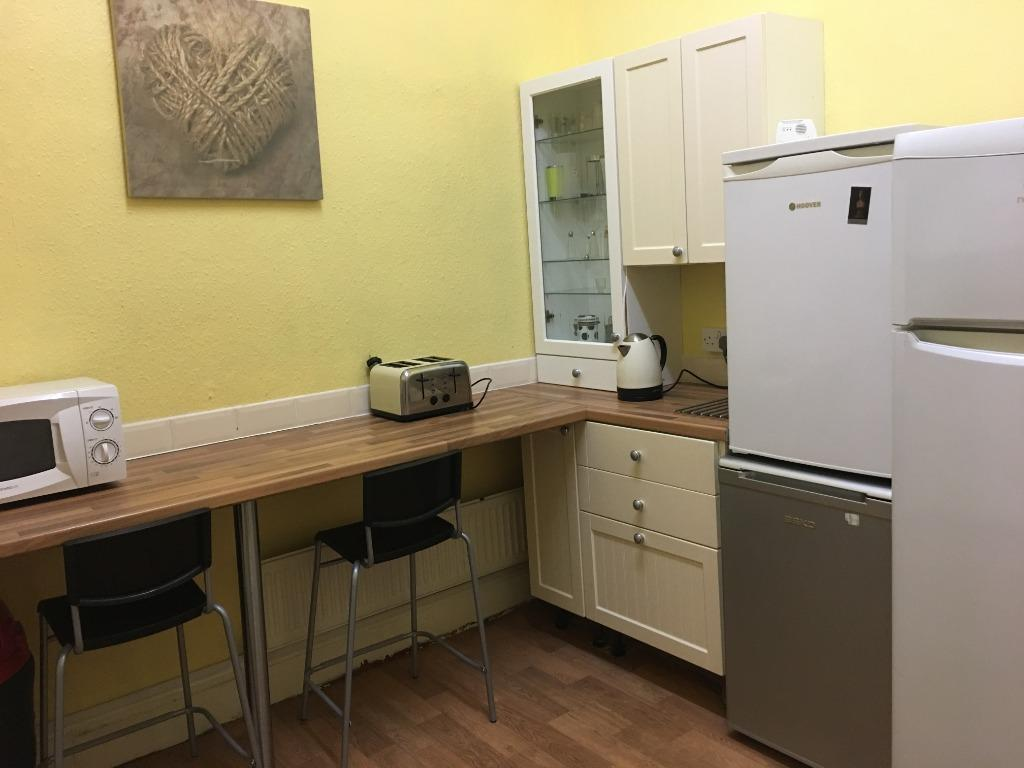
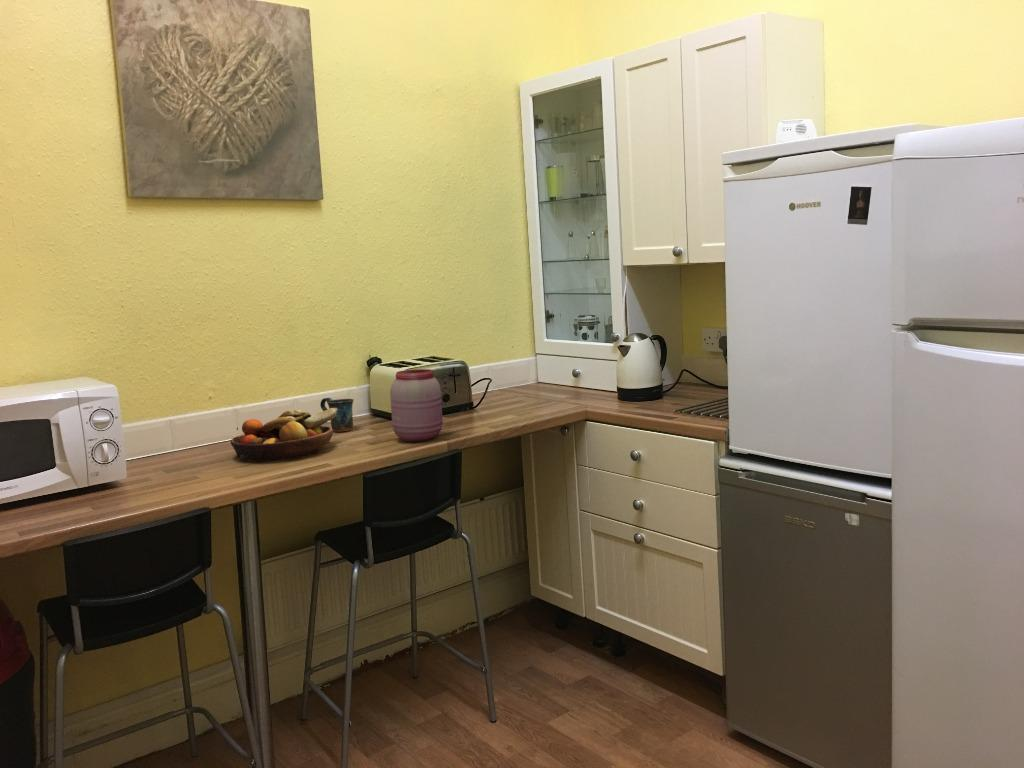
+ mug [319,397,355,433]
+ fruit bowl [230,408,338,462]
+ jar [389,368,444,442]
